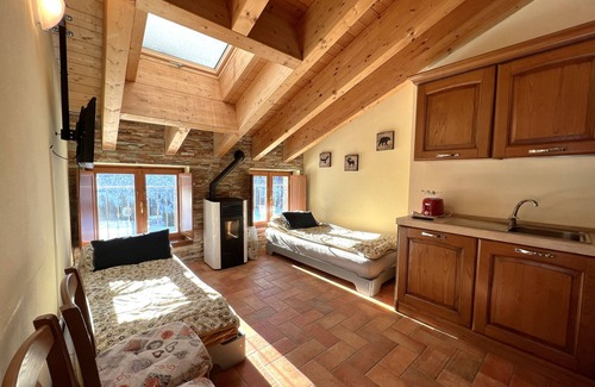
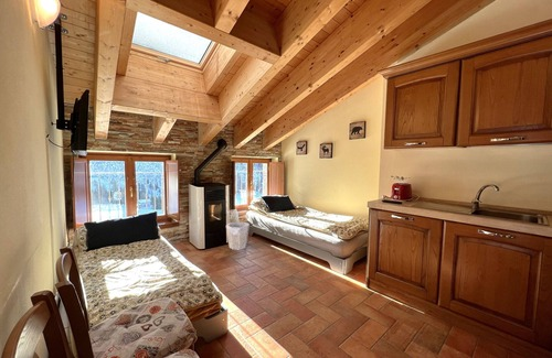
+ waste bin [225,221,251,251]
